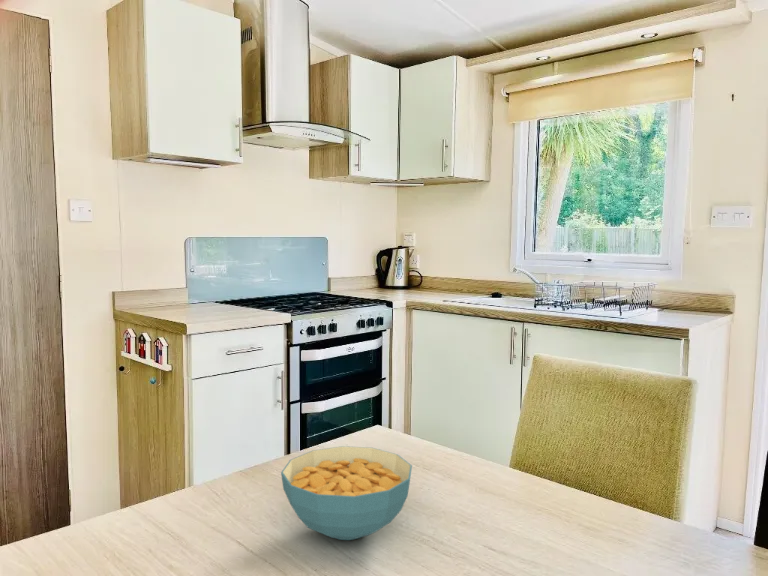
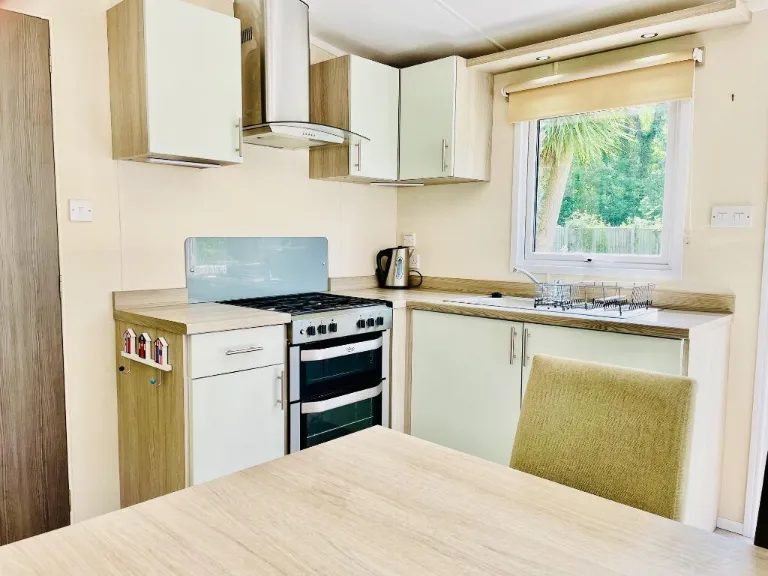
- cereal bowl [280,445,413,541]
